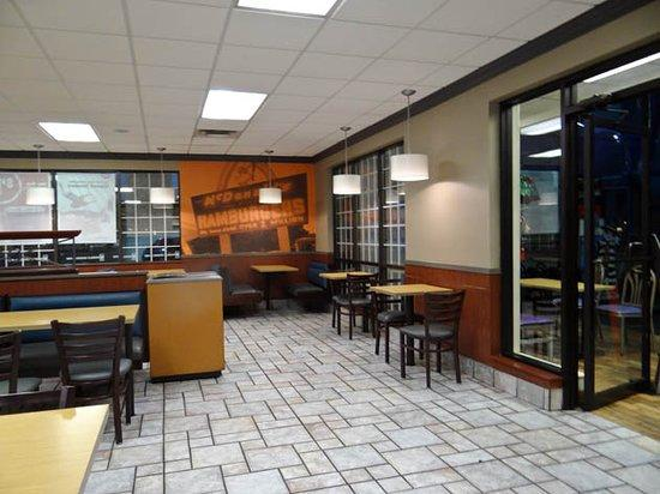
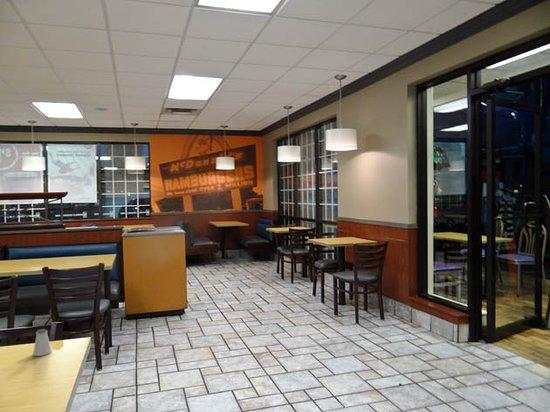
+ saltshaker [32,328,53,357]
